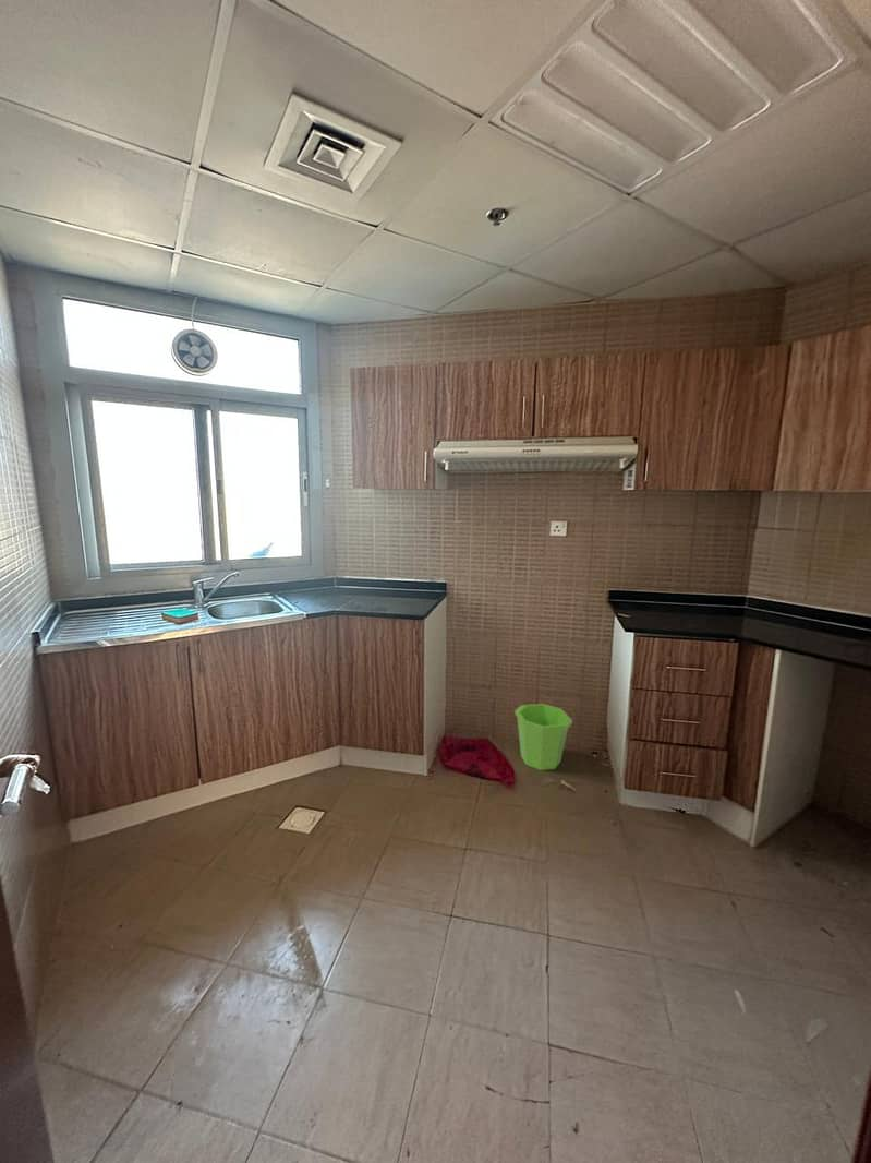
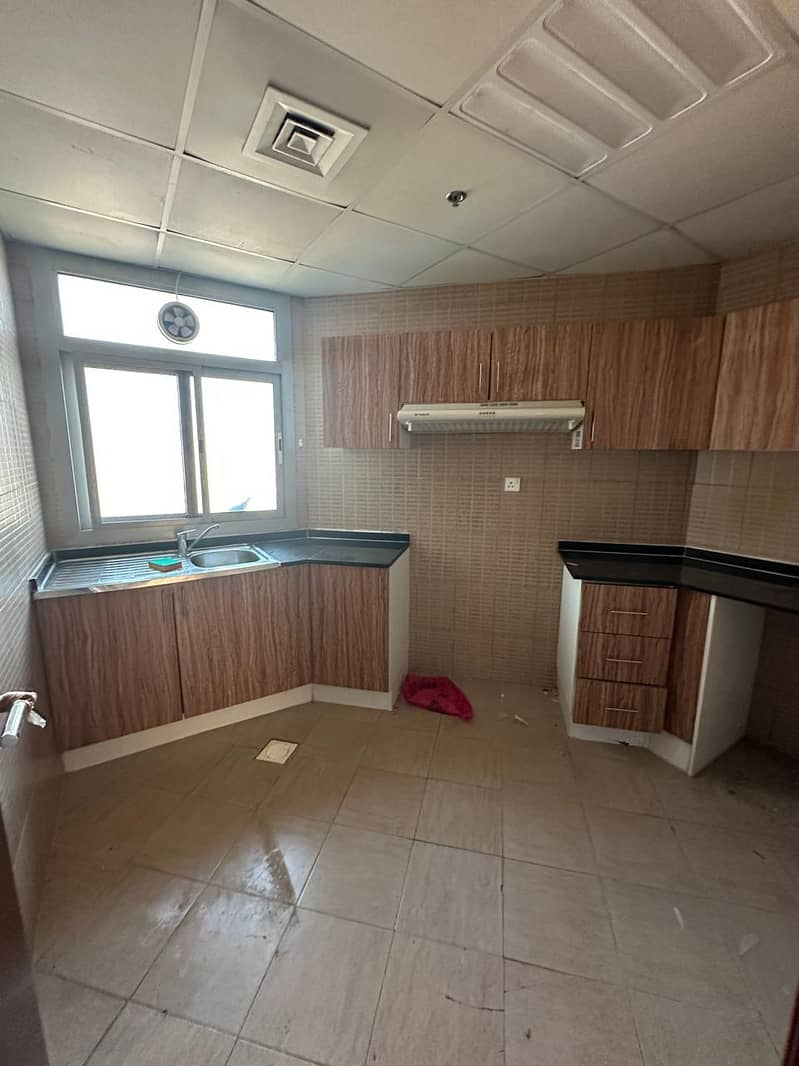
- trash bin [513,703,573,771]
